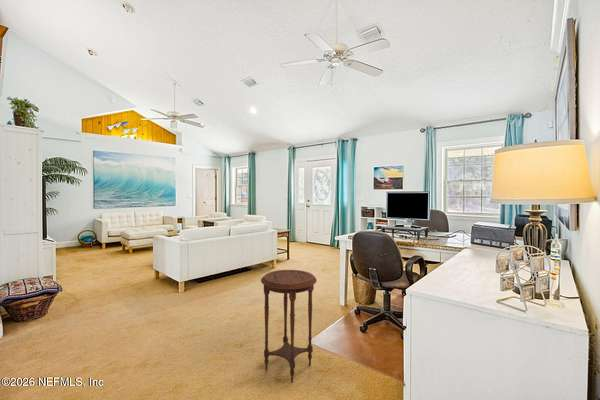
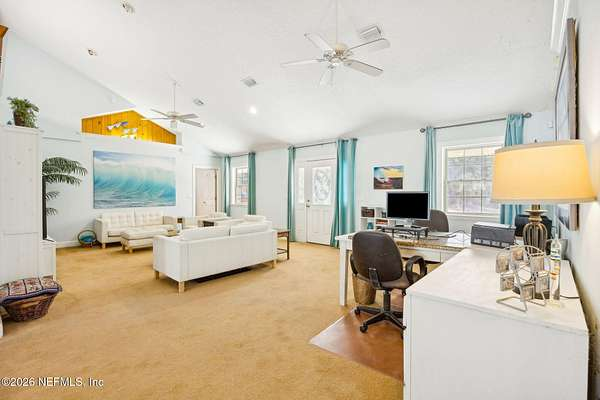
- side table [260,269,318,384]
